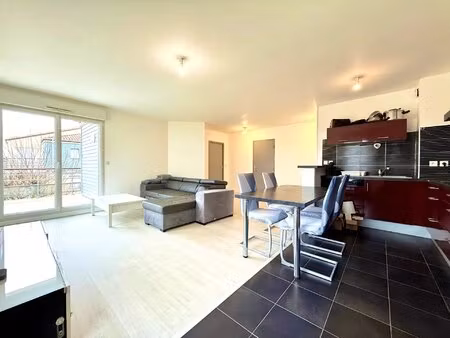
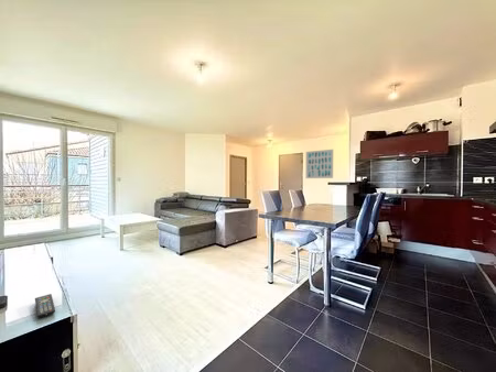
+ wall art [305,149,334,179]
+ remote control [34,293,56,319]
